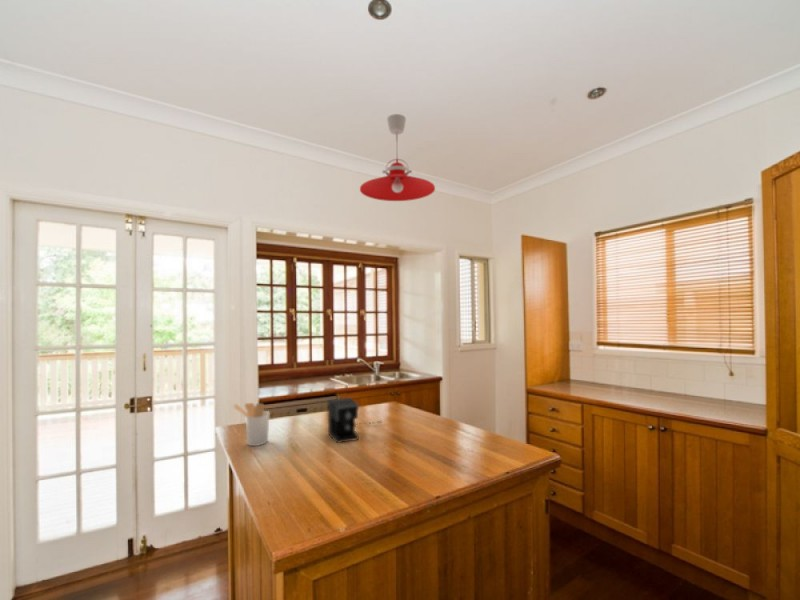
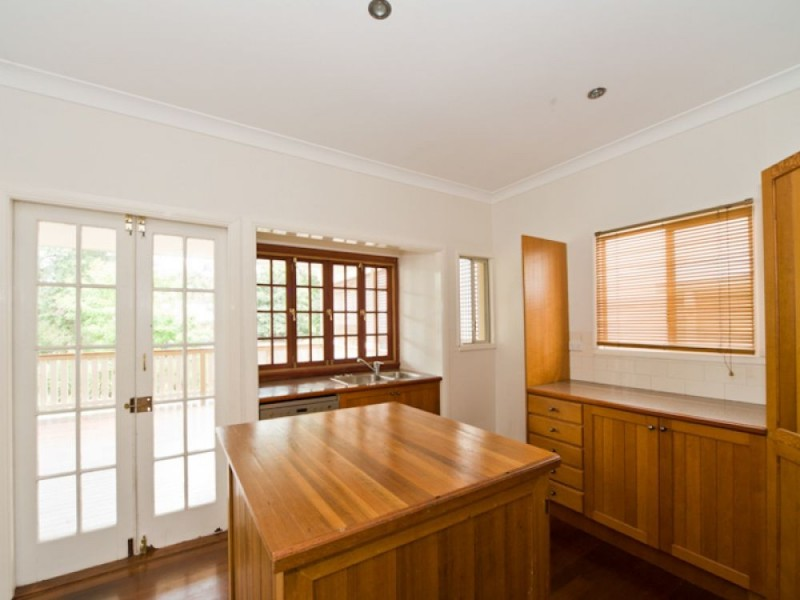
- pendant light [359,113,436,202]
- coffee maker [327,396,383,444]
- utensil holder [233,402,270,447]
